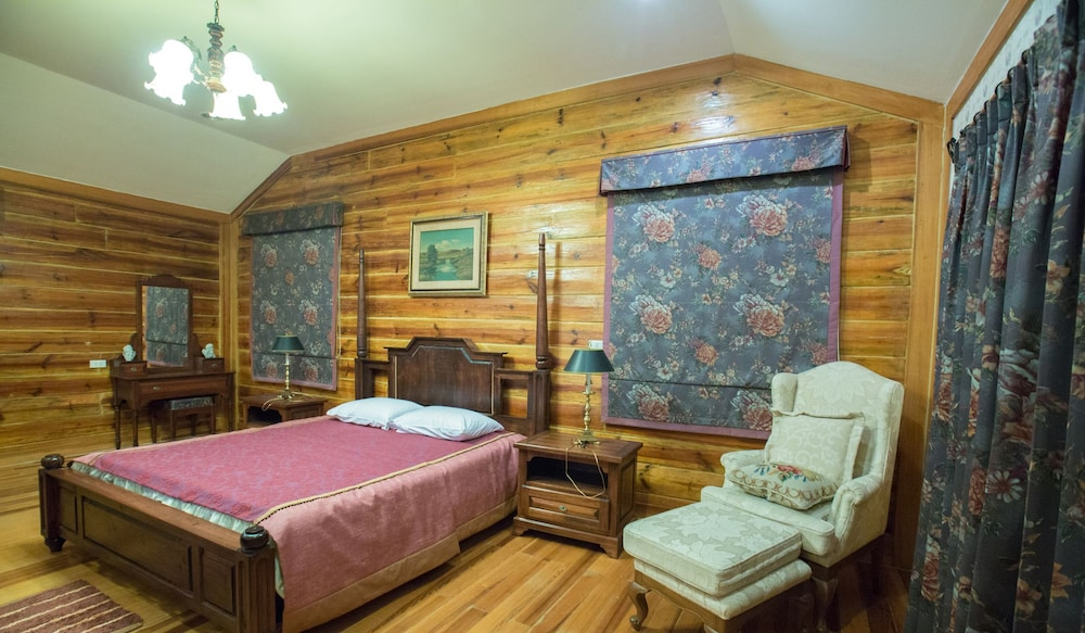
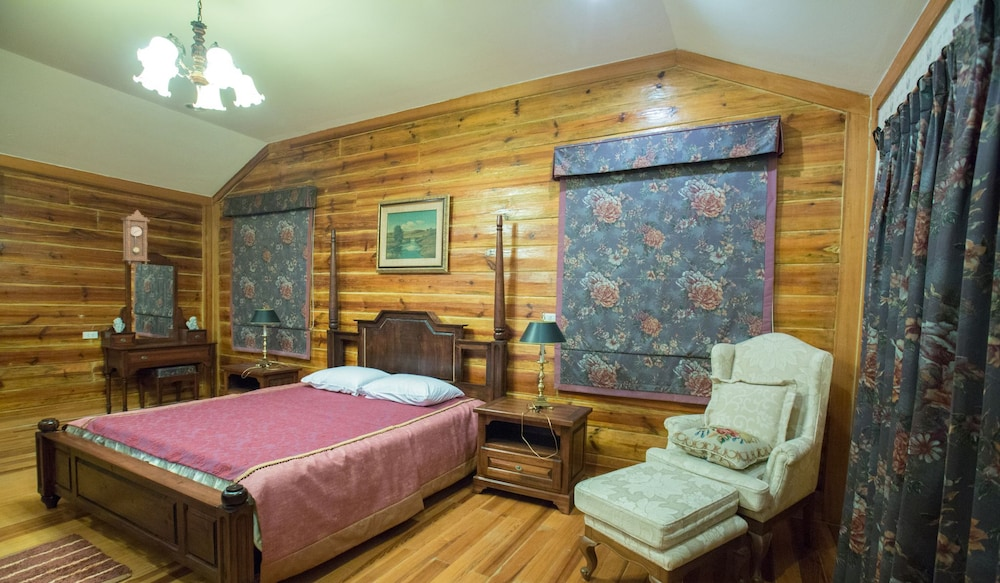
+ pendulum clock [120,209,151,268]
